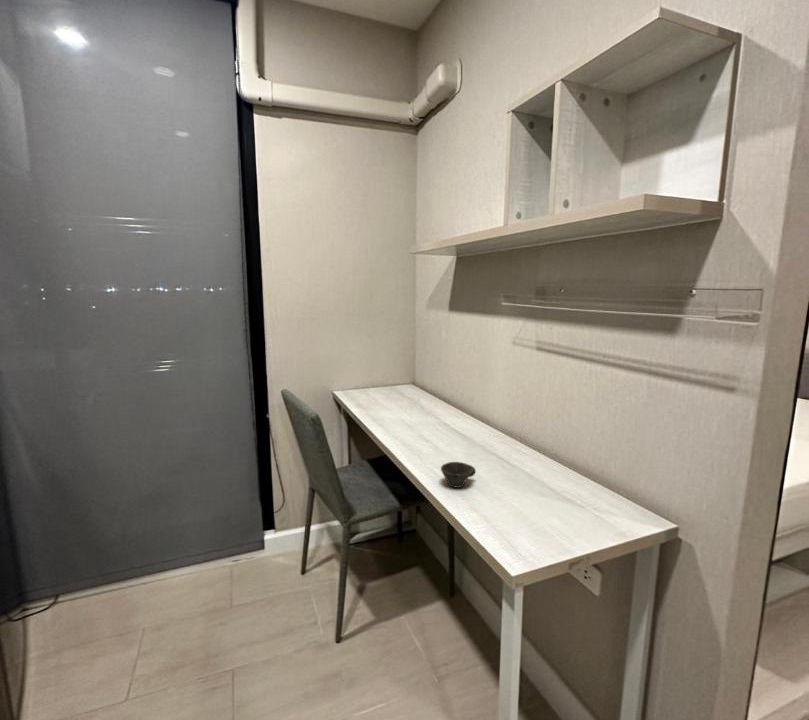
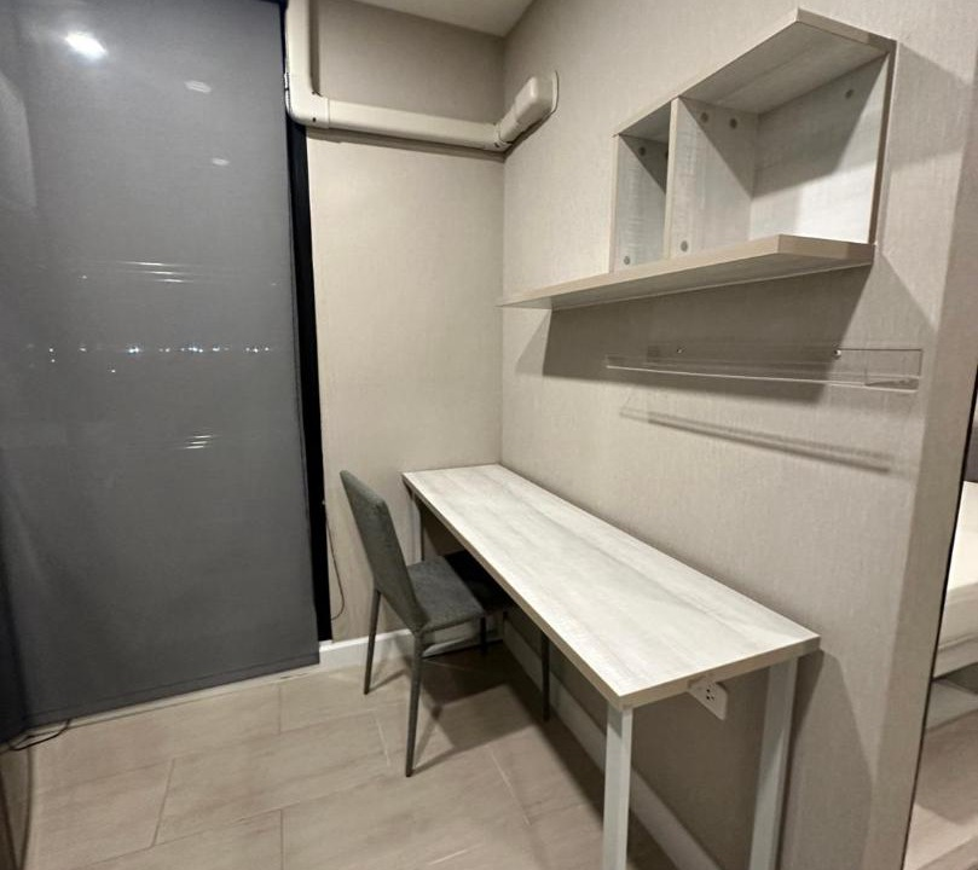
- cup [440,461,477,489]
